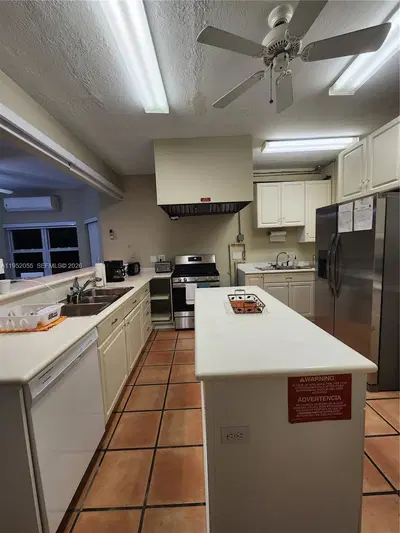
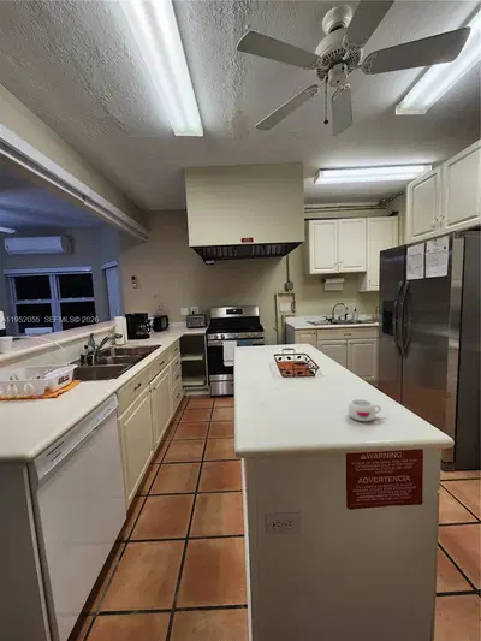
+ mug [348,398,382,422]
